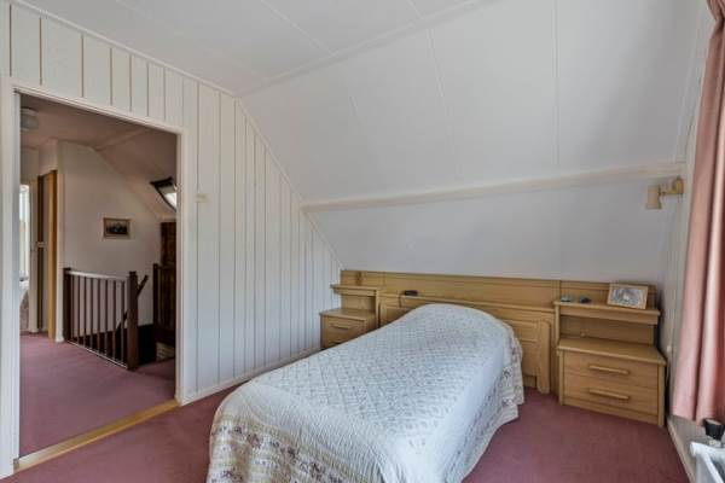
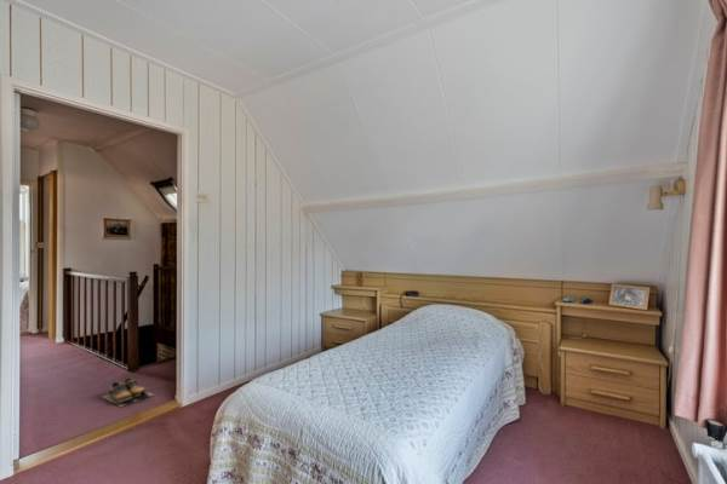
+ shoes [102,376,154,408]
